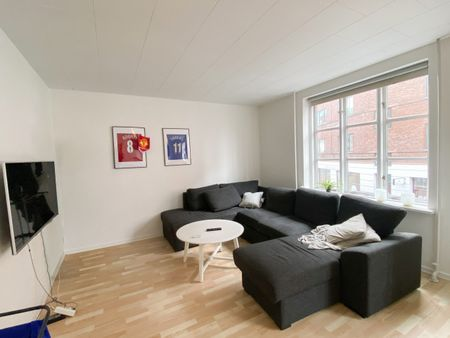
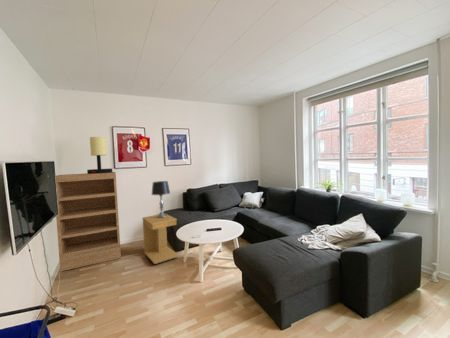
+ side table [142,213,179,265]
+ table lamp [150,180,171,218]
+ bookcase [54,171,122,272]
+ table lamp [86,136,113,174]
